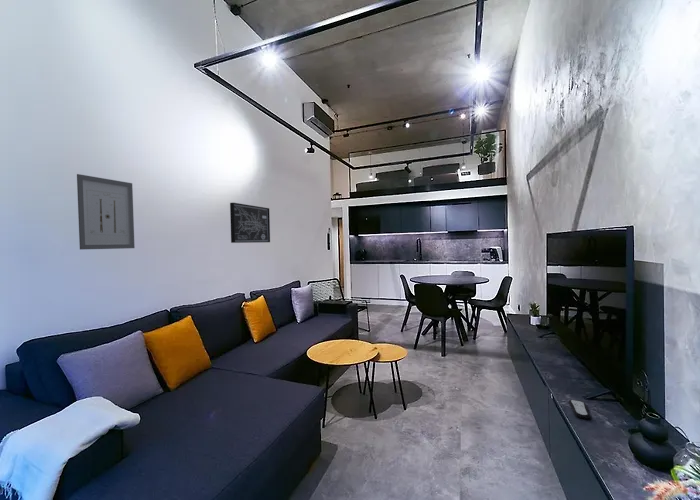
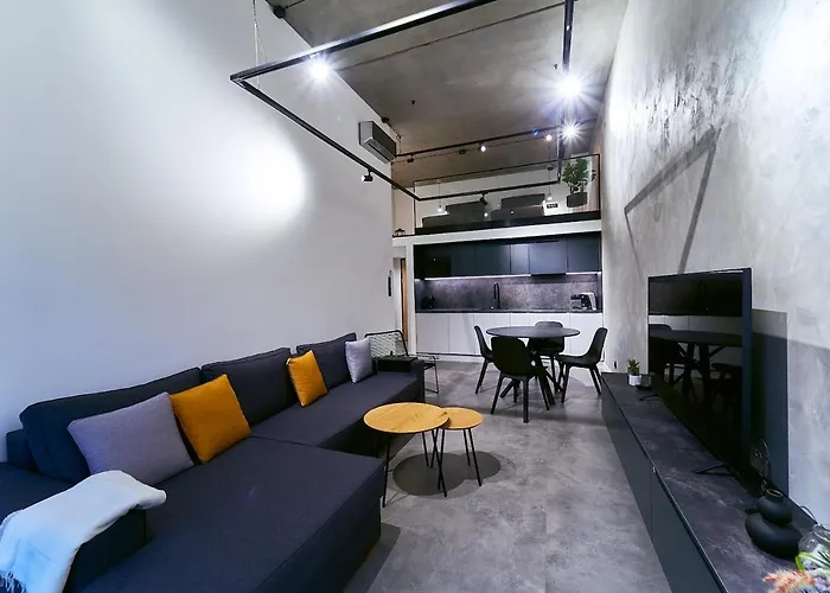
- wall art [229,202,271,244]
- wall art [76,173,136,250]
- remote control [568,399,591,420]
